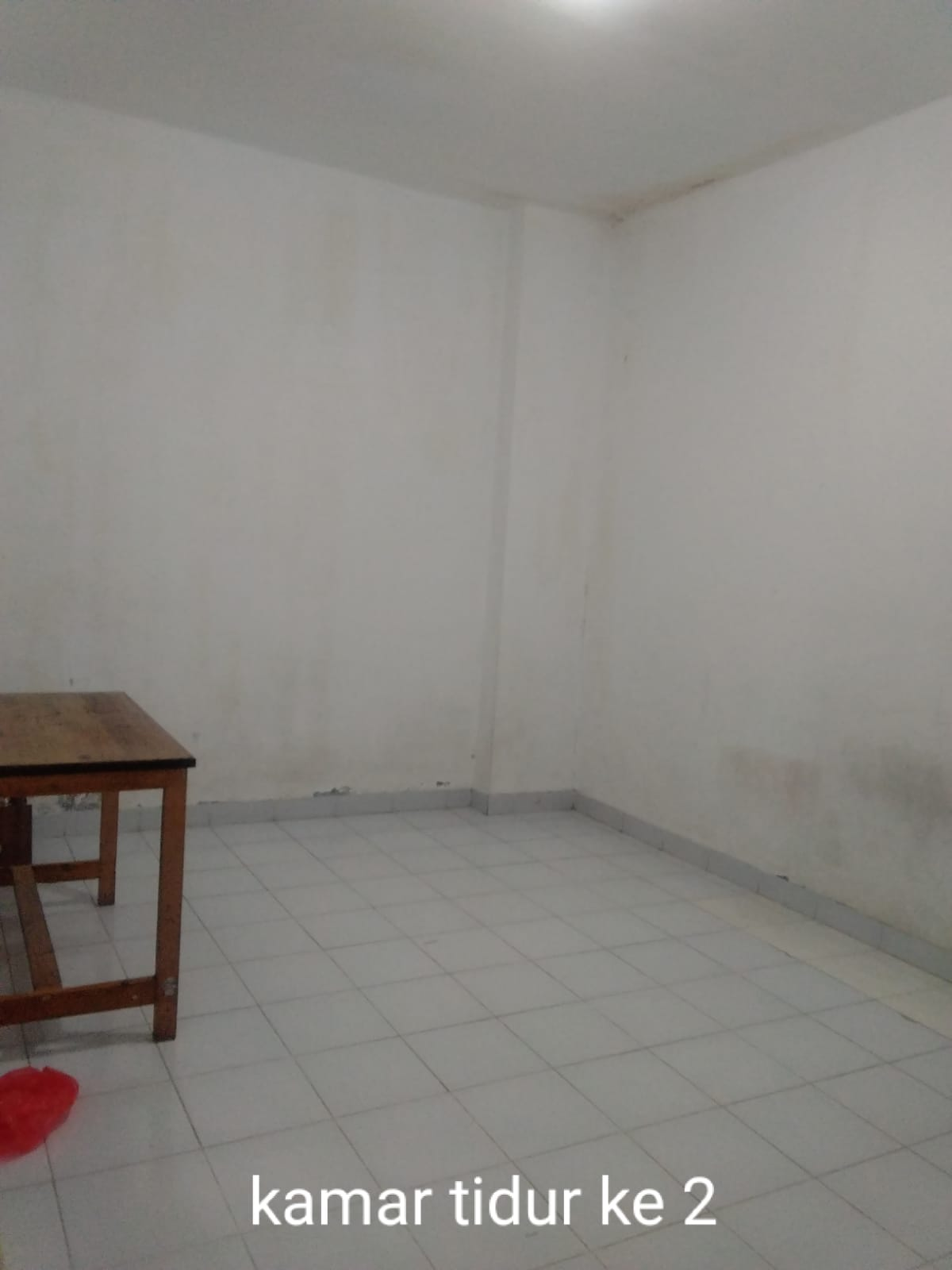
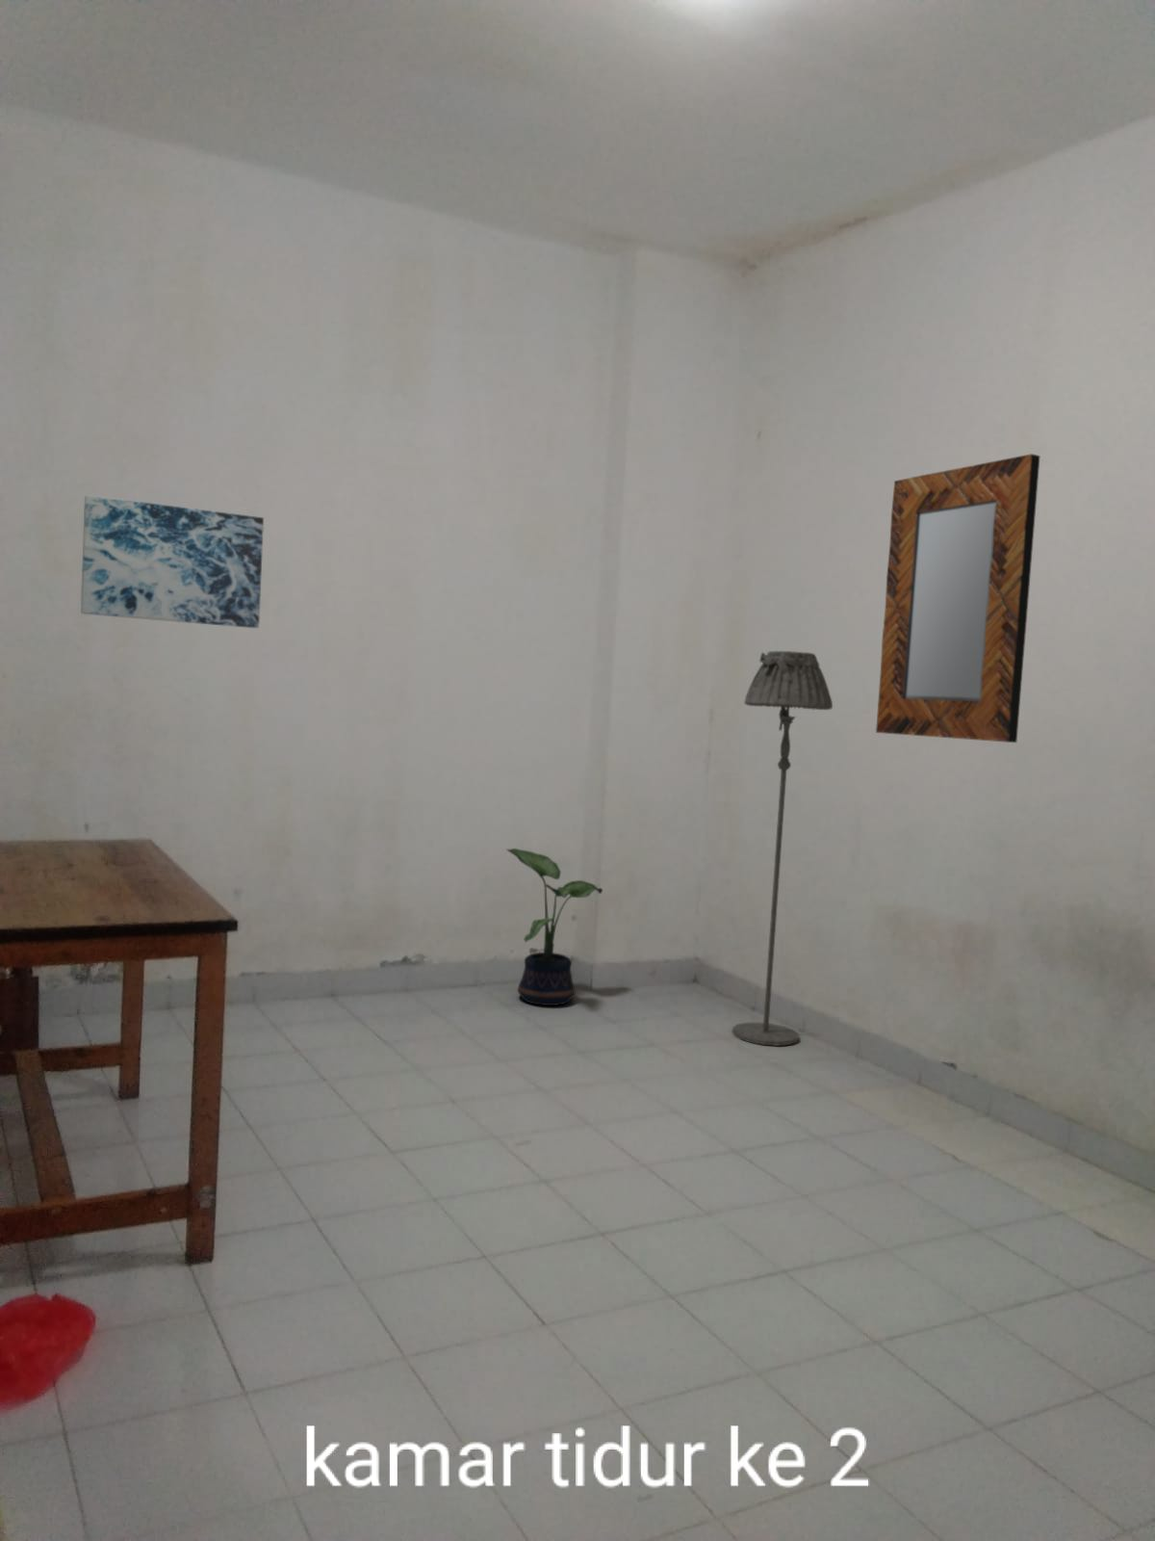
+ home mirror [875,453,1041,744]
+ potted plant [506,847,603,1006]
+ wall art [80,494,264,629]
+ floor lamp [732,650,833,1047]
